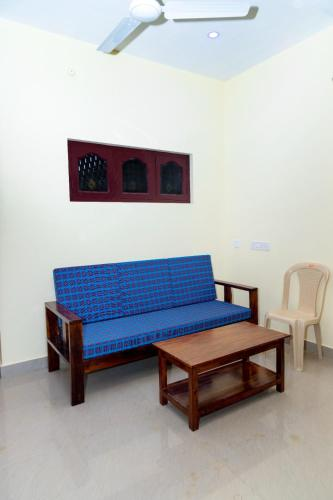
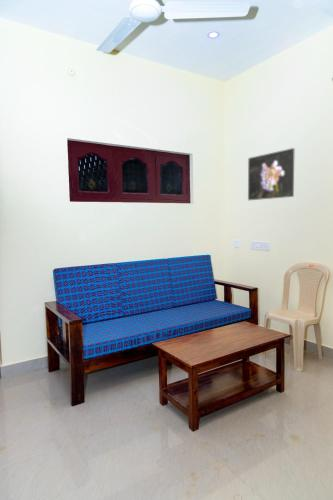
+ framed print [247,147,295,201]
